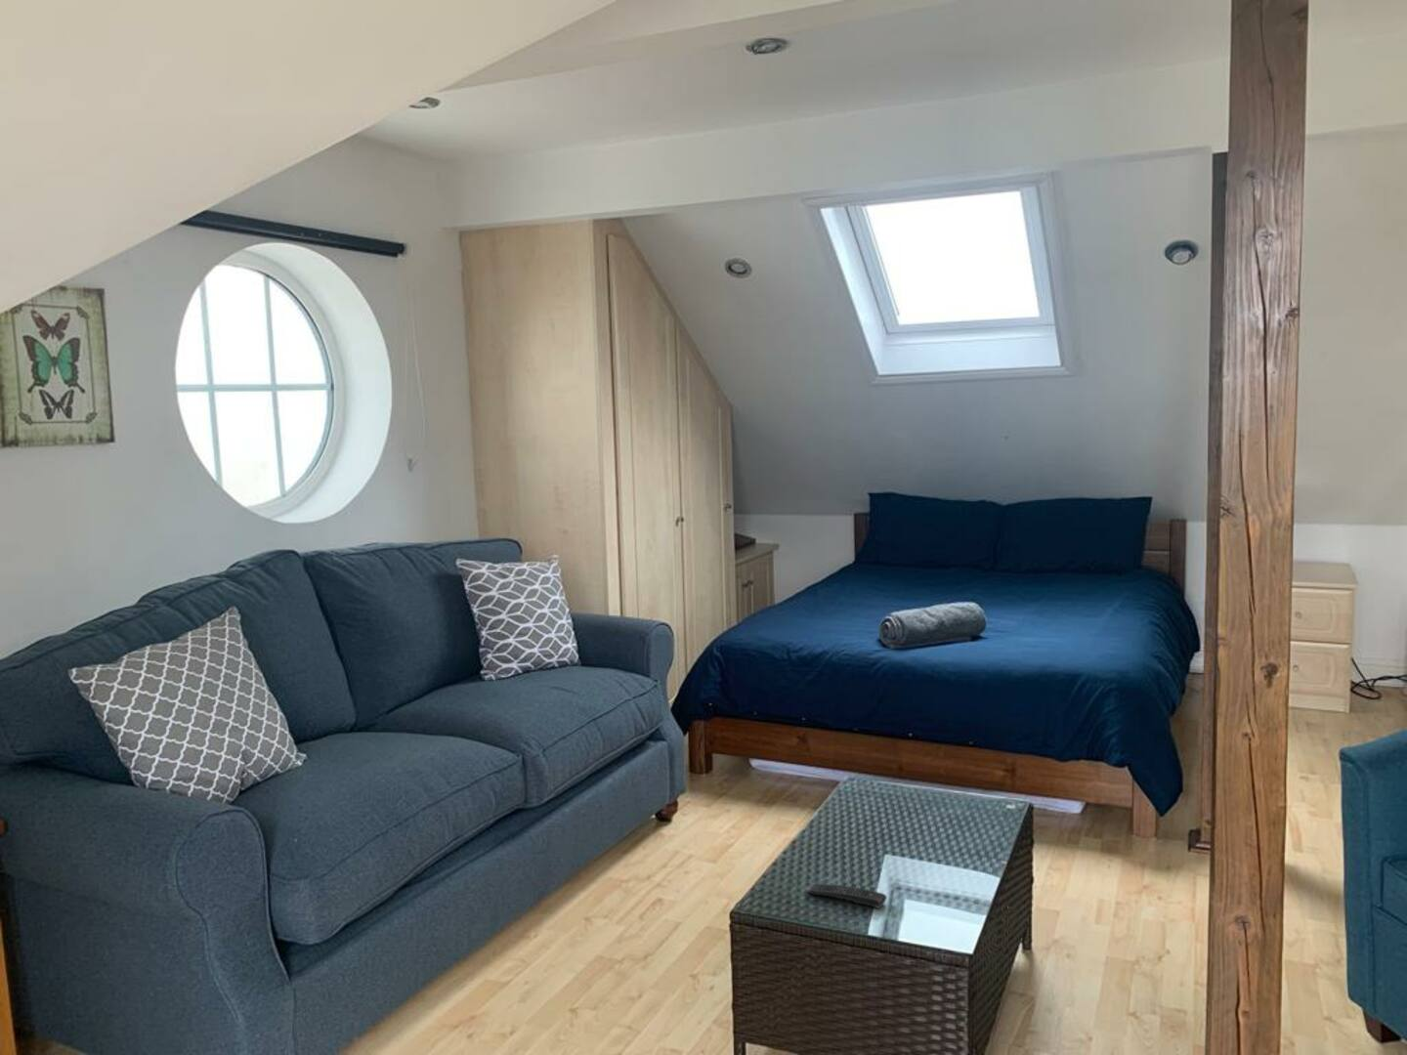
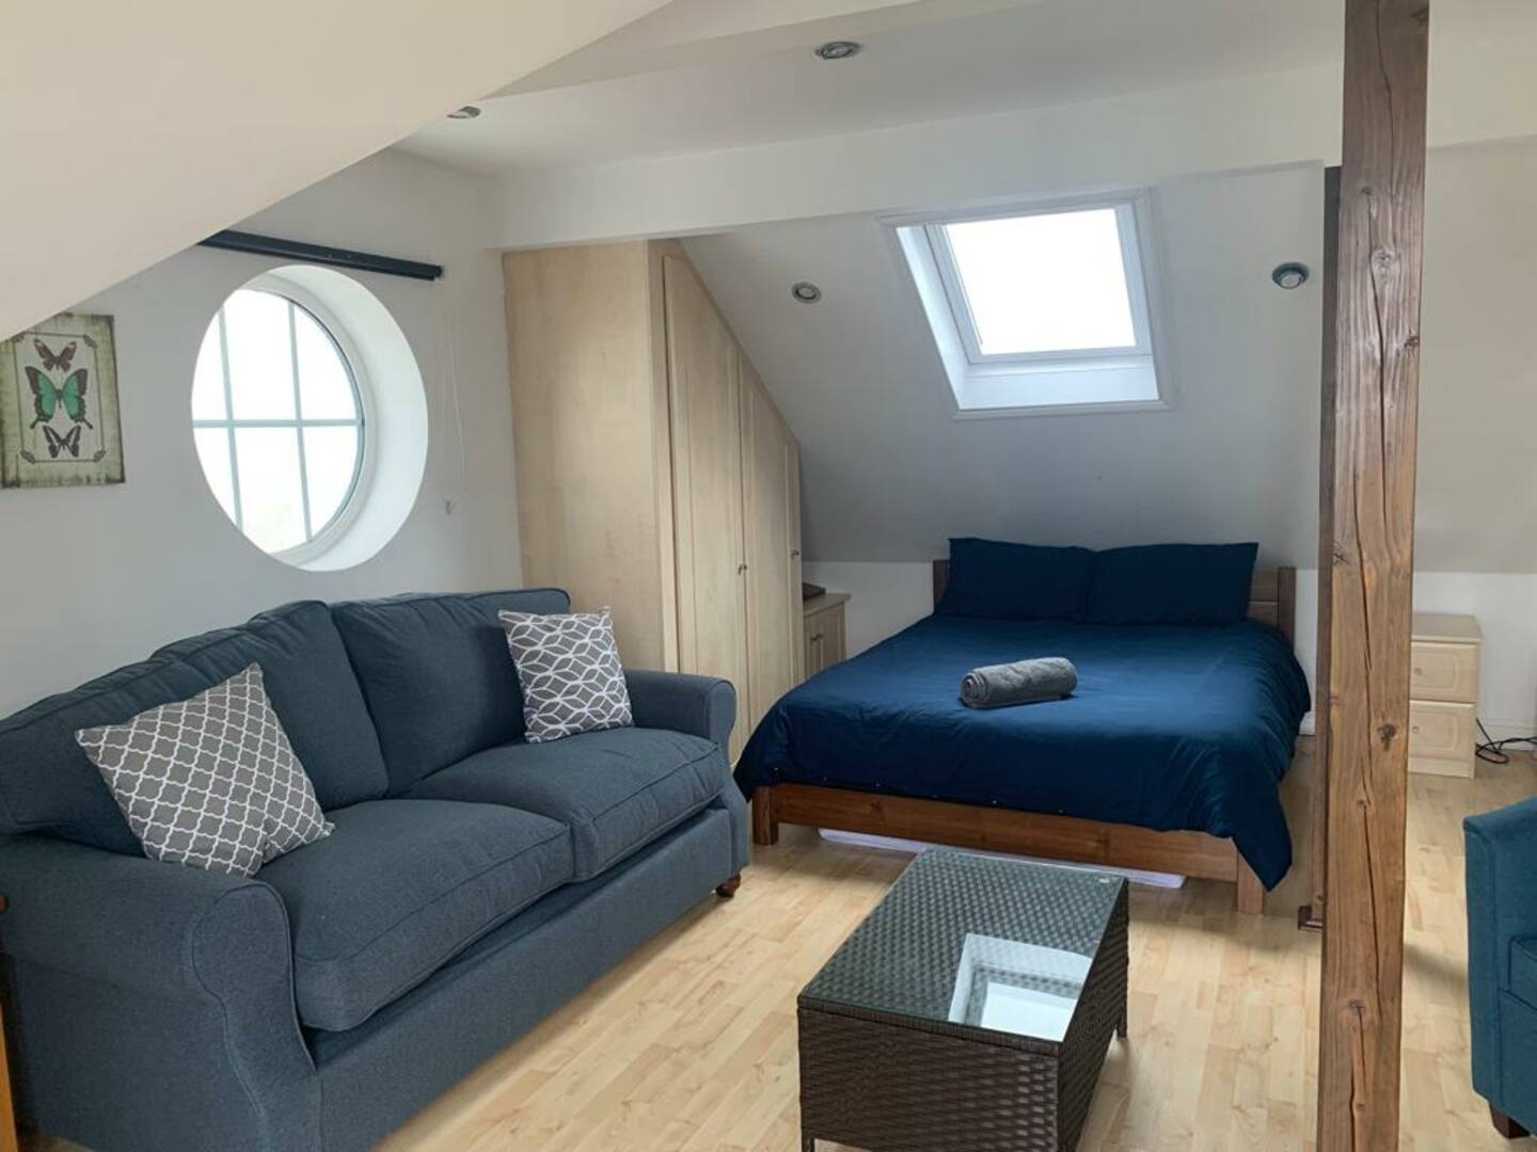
- remote control [805,883,887,910]
